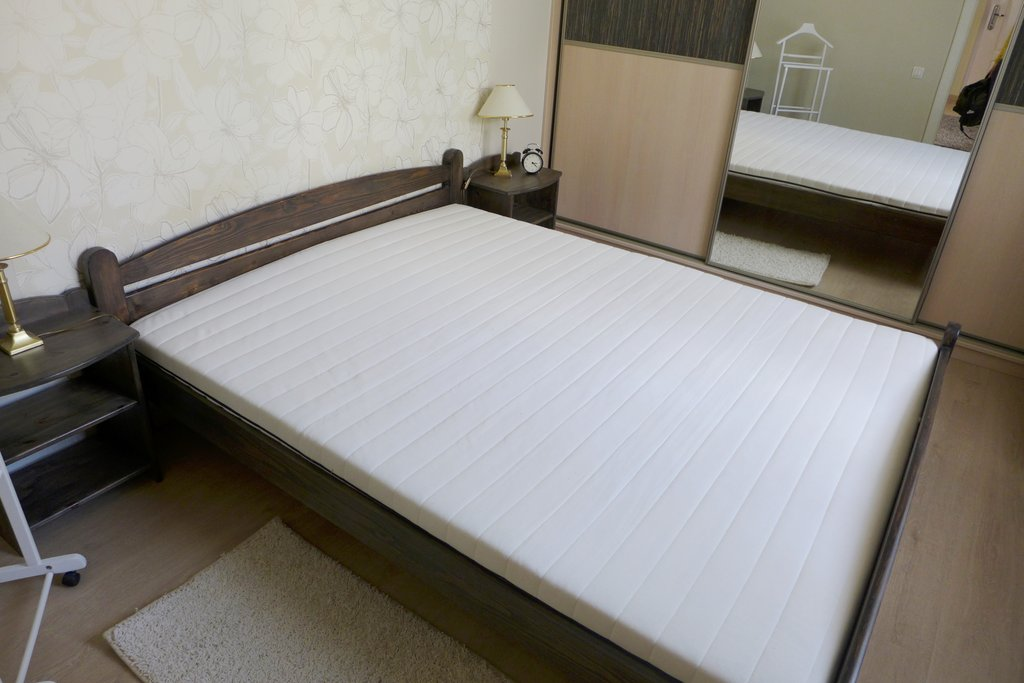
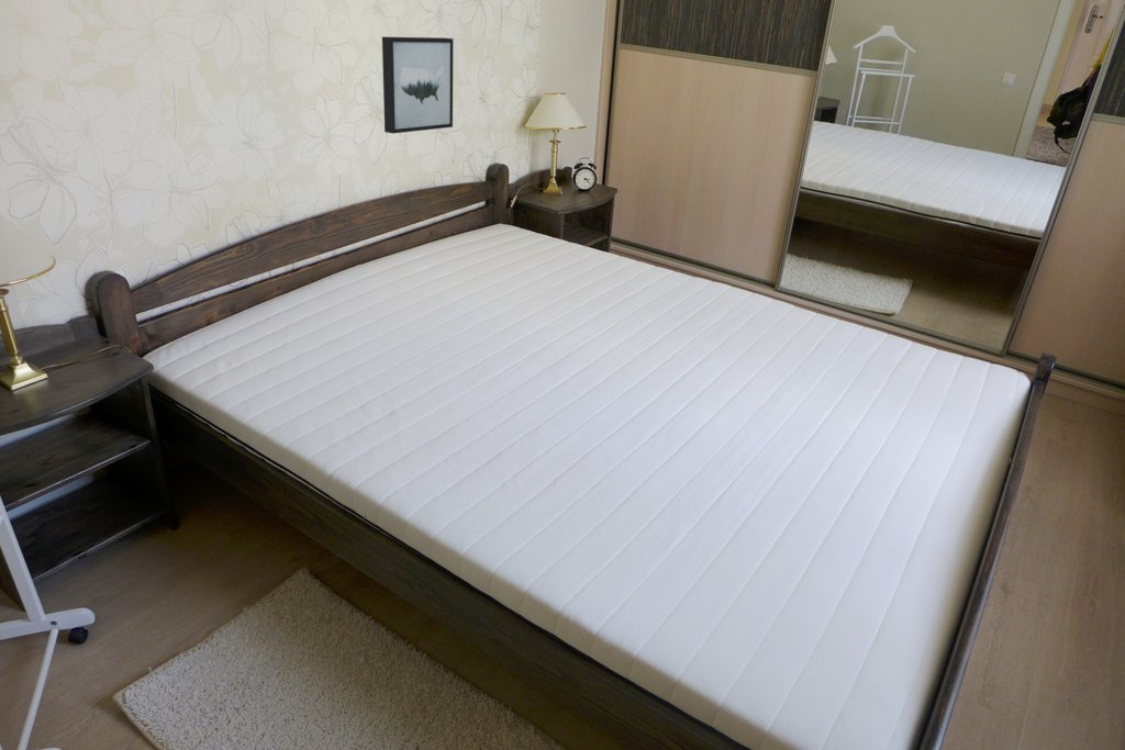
+ wall art [381,36,455,135]
